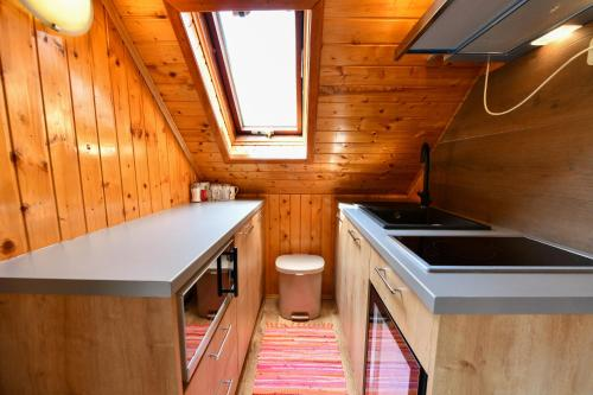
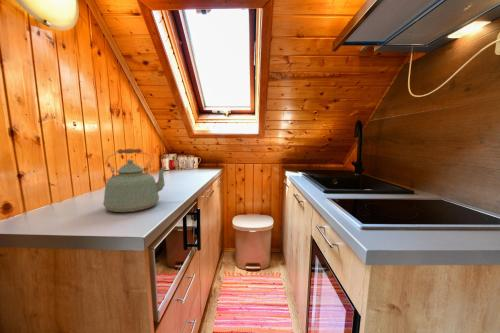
+ kettle [102,147,168,213]
